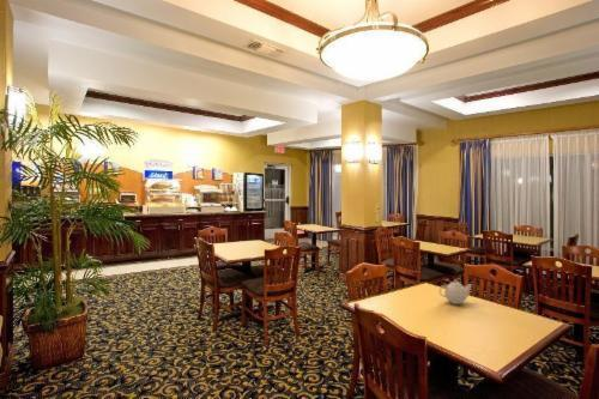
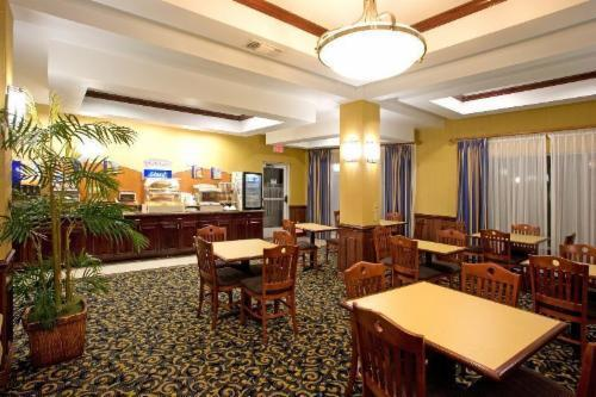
- teapot [438,279,473,306]
